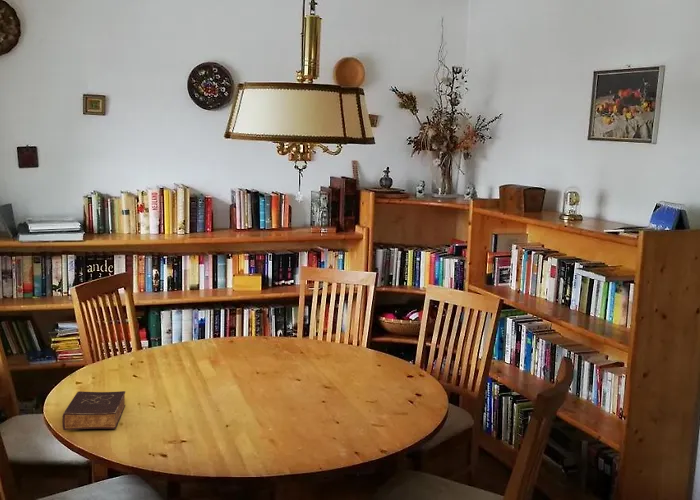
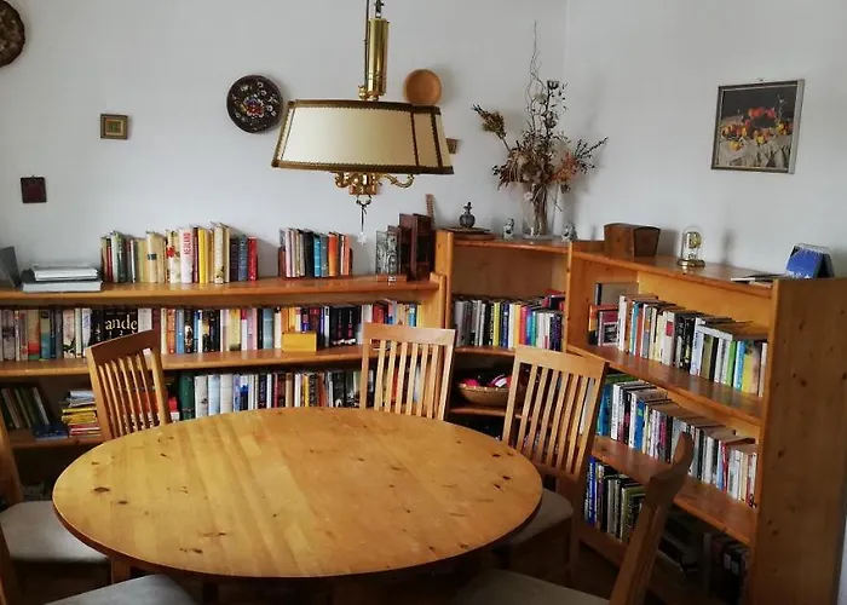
- book [61,390,126,431]
